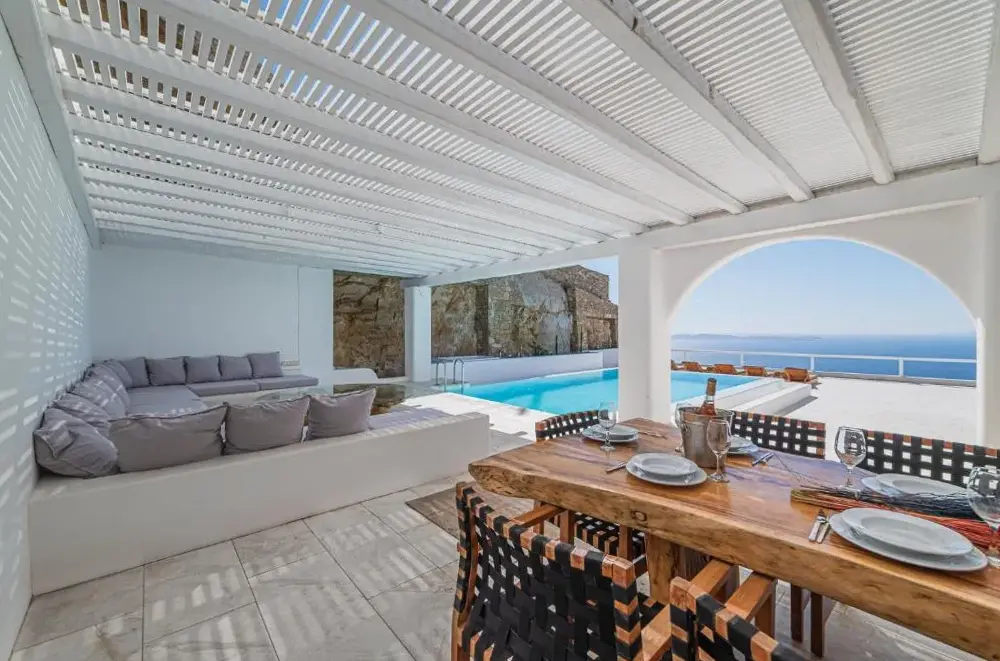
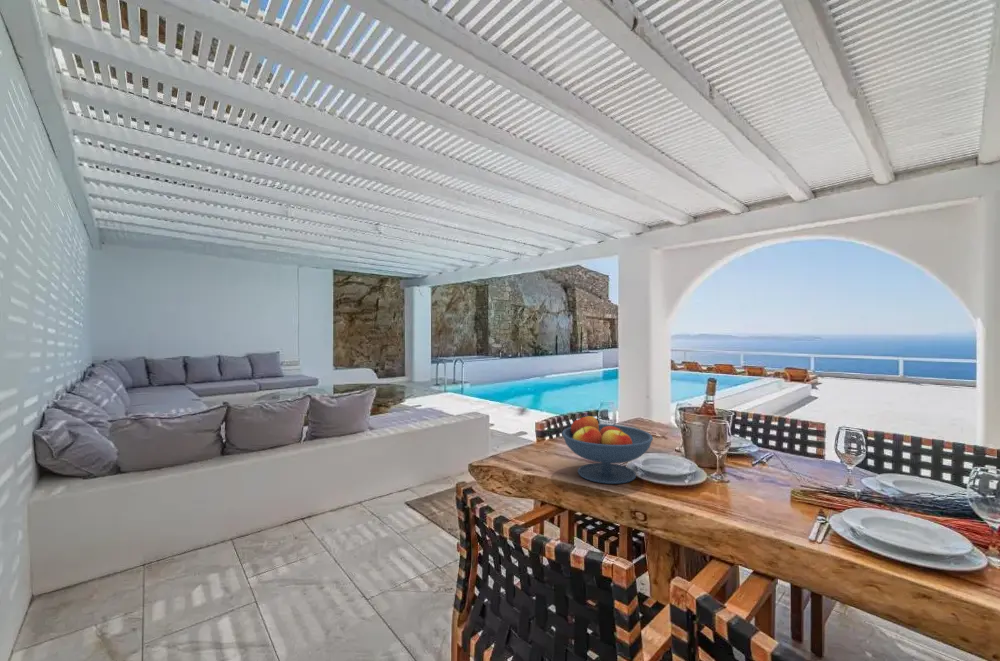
+ fruit bowl [561,414,654,485]
